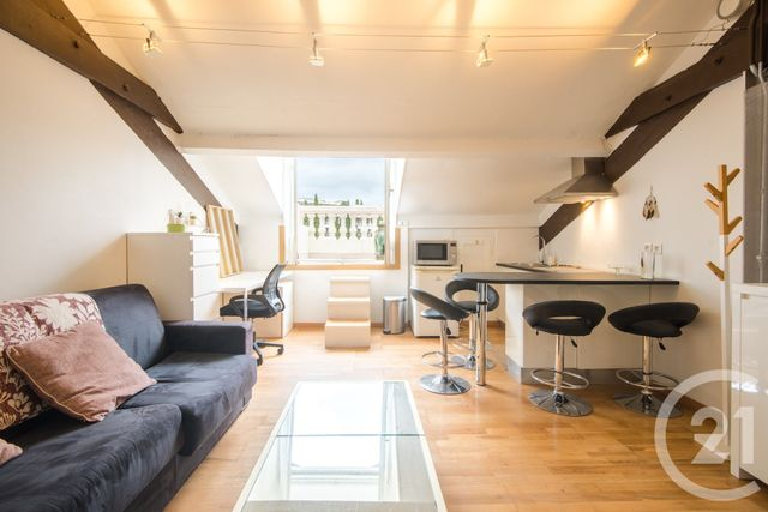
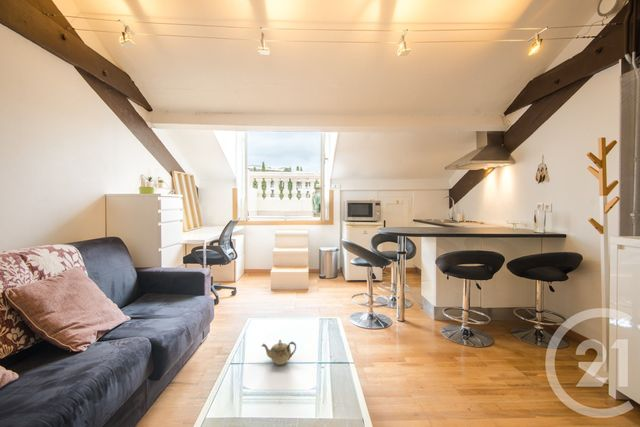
+ teapot [260,339,297,366]
